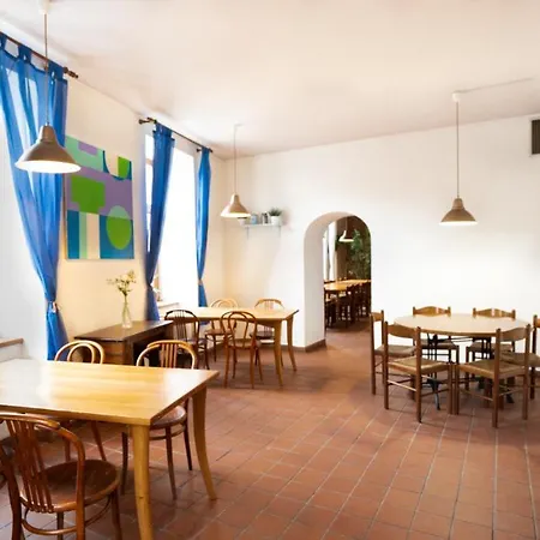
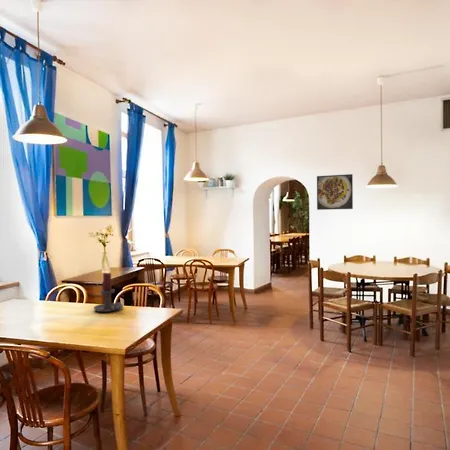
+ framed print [316,173,354,211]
+ candle holder [93,272,124,313]
